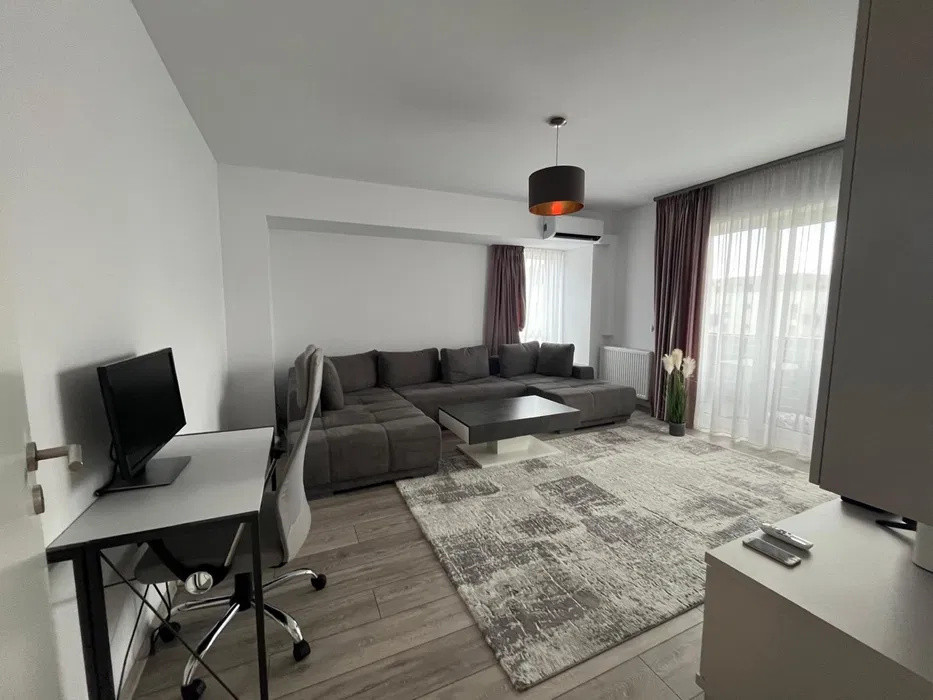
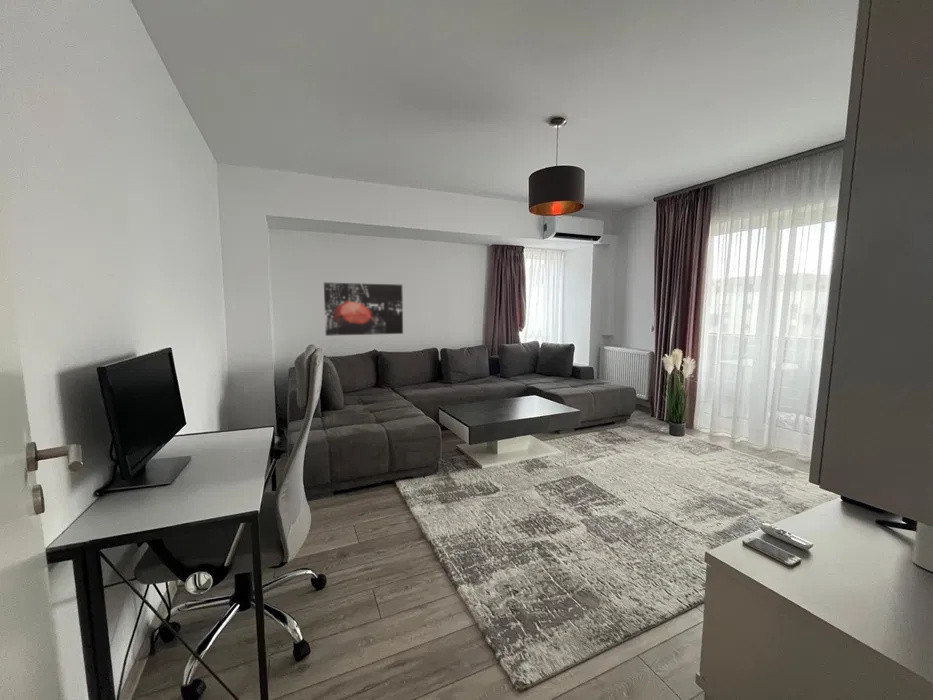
+ wall art [323,282,404,337]
